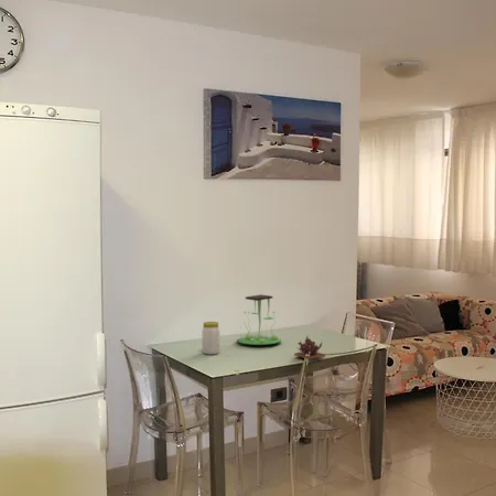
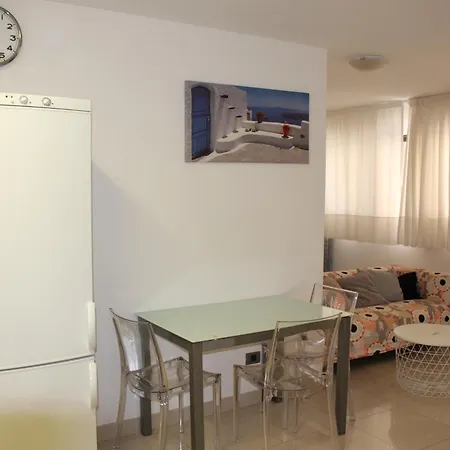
- plant [236,293,326,360]
- jar [201,321,220,355]
